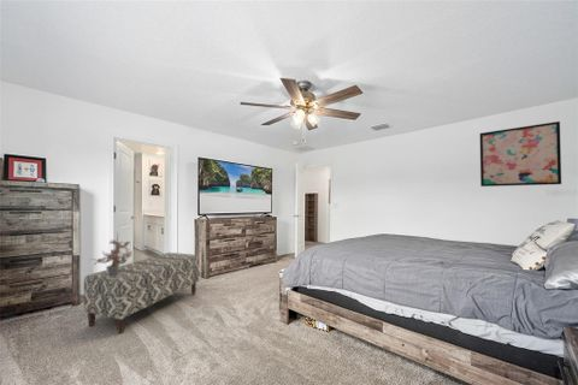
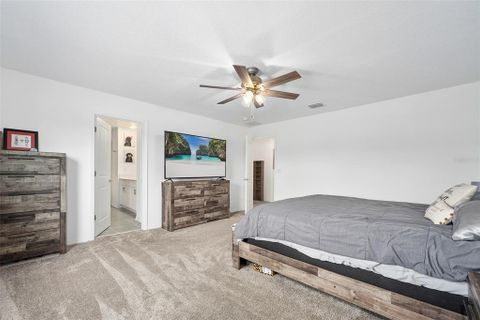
- bench [83,251,200,336]
- potted plant [90,231,135,277]
- wall art [479,120,562,188]
